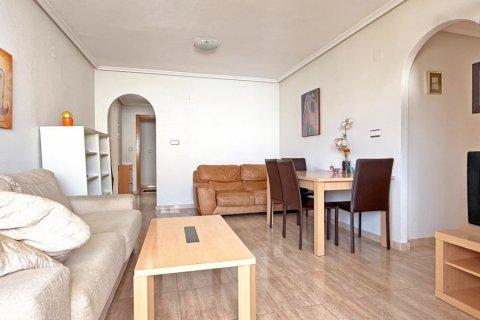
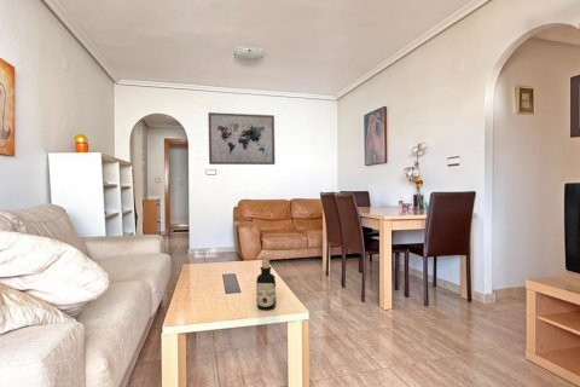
+ bottle [255,259,277,311]
+ wall art [207,111,277,166]
